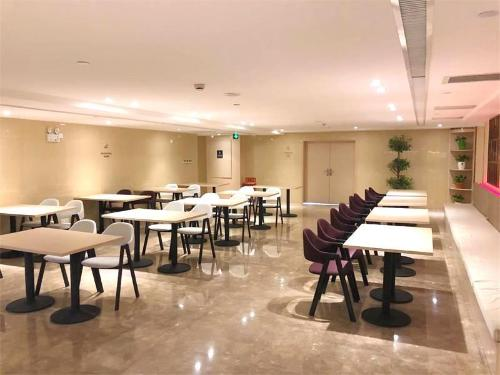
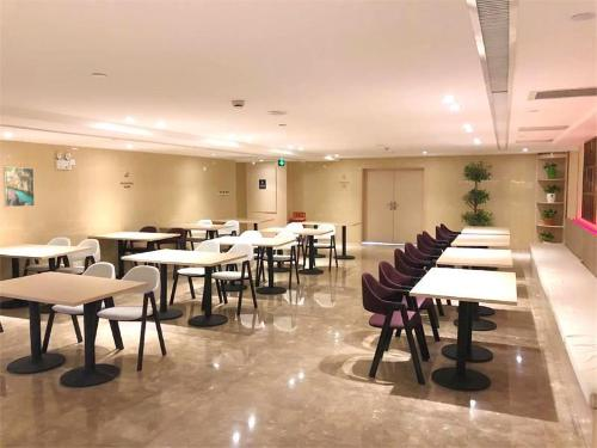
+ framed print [2,165,36,208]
